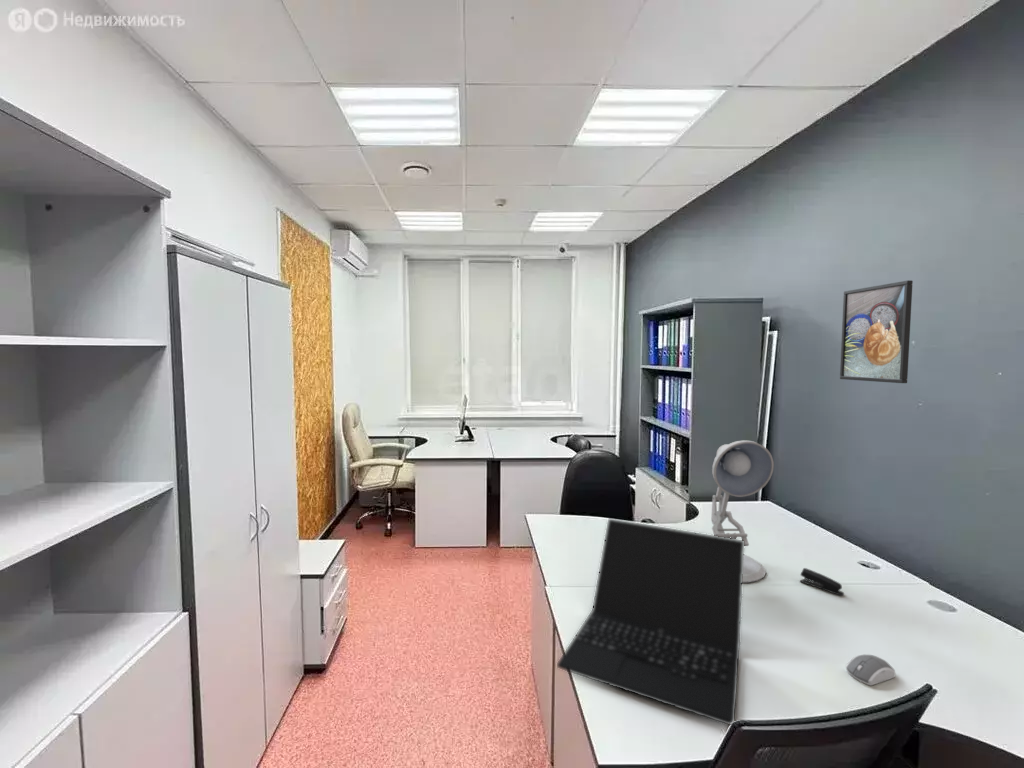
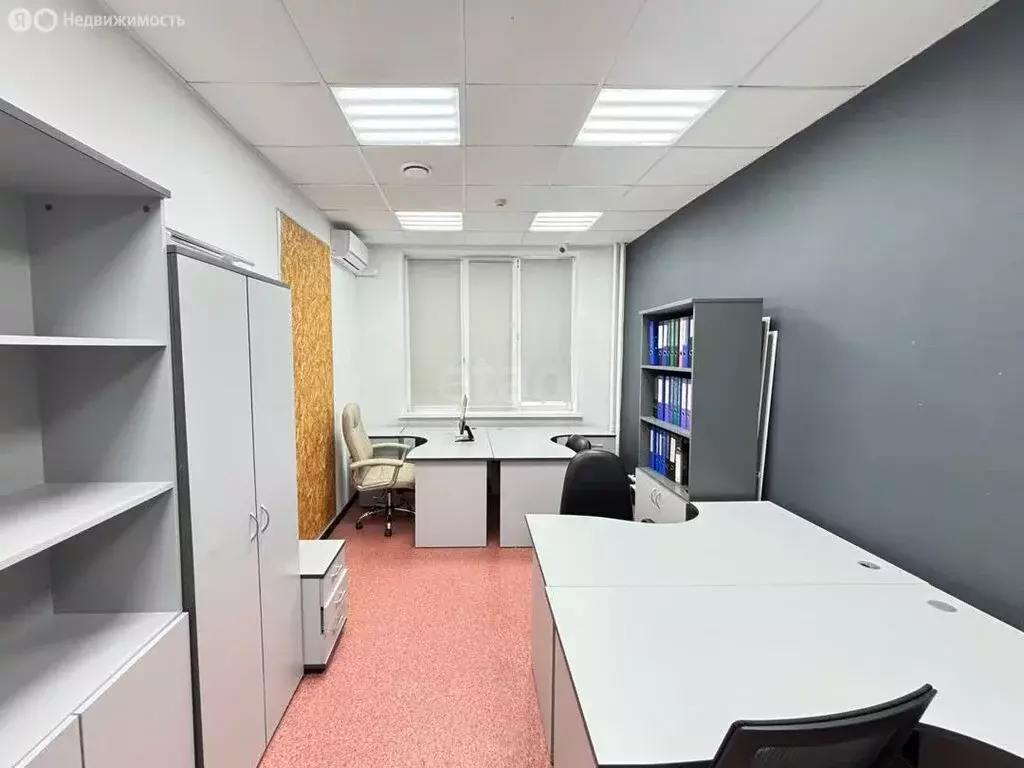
- stapler [799,567,845,596]
- desk lamp [710,439,775,584]
- laptop [556,517,745,726]
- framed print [839,279,914,384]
- computer mouse [845,654,897,686]
